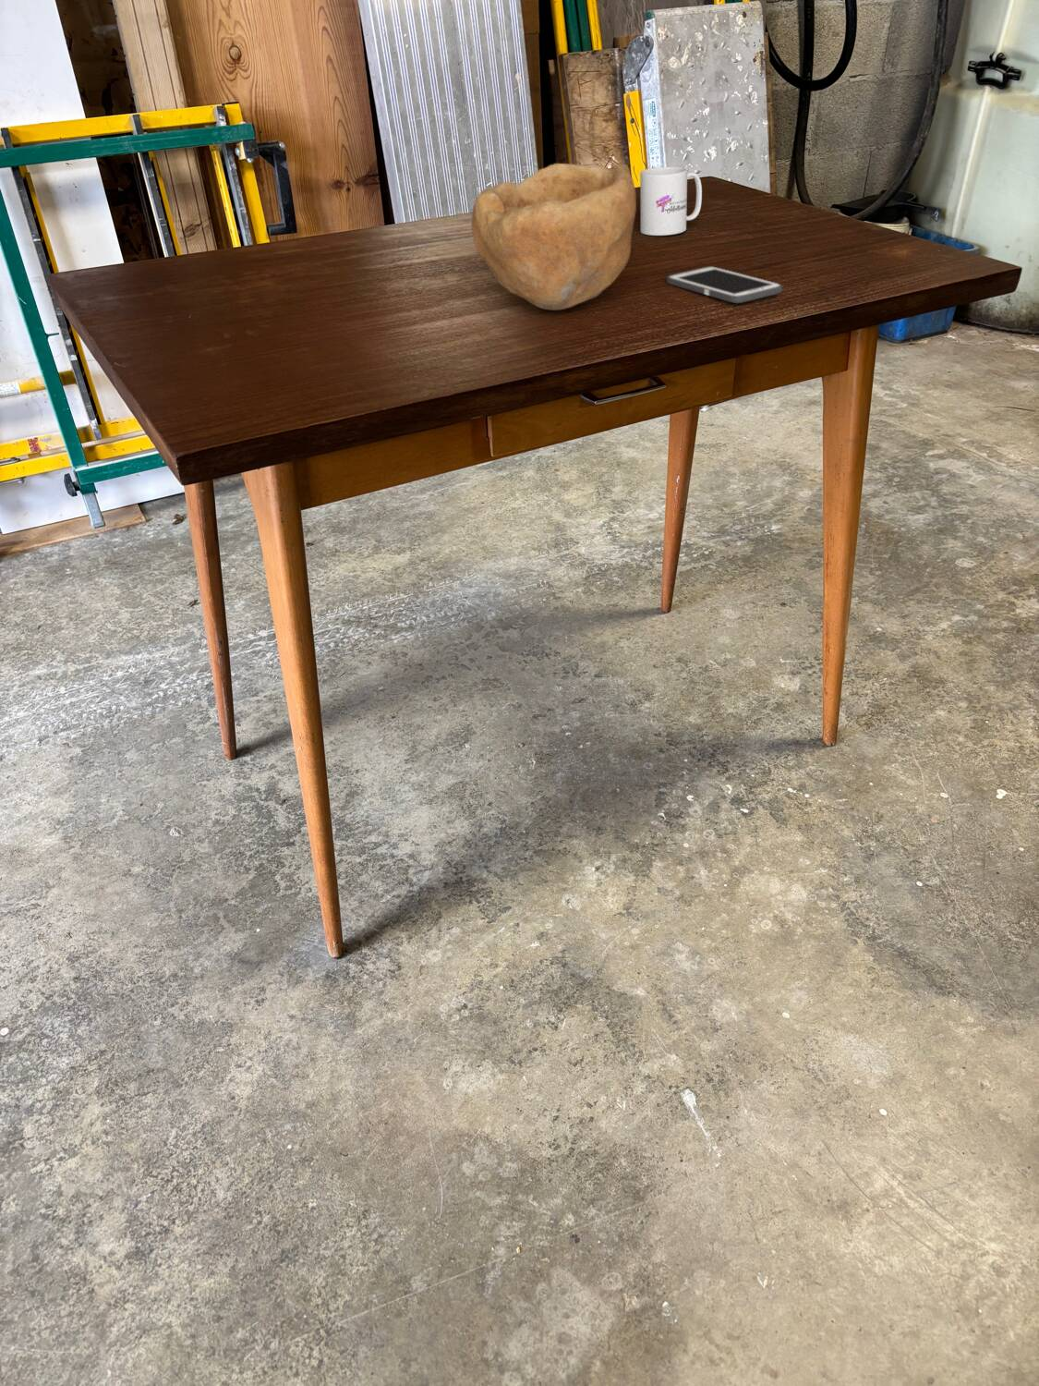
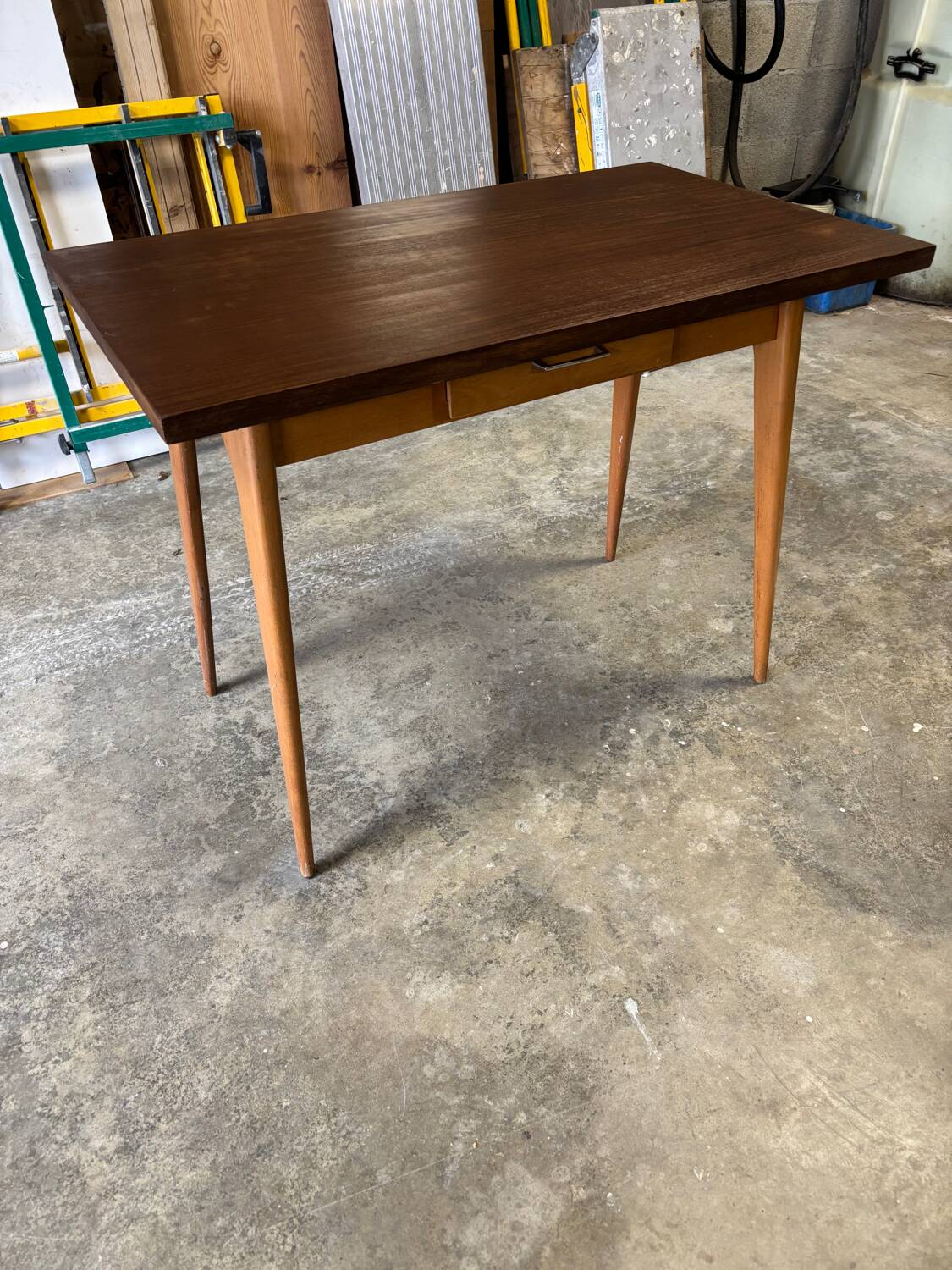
- cell phone [666,265,784,304]
- bowl [470,163,637,311]
- mug [640,166,703,237]
